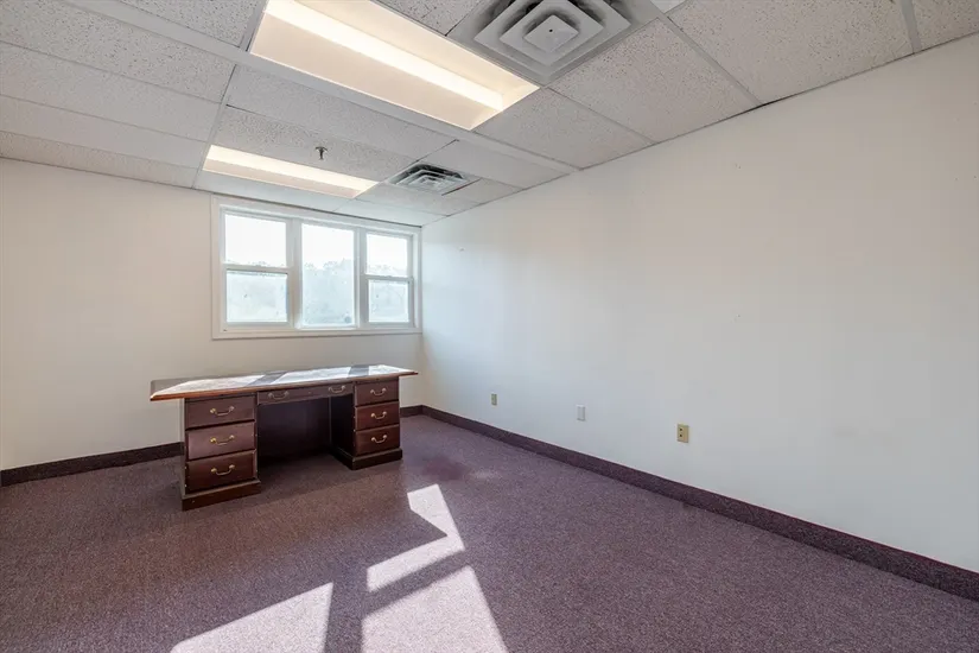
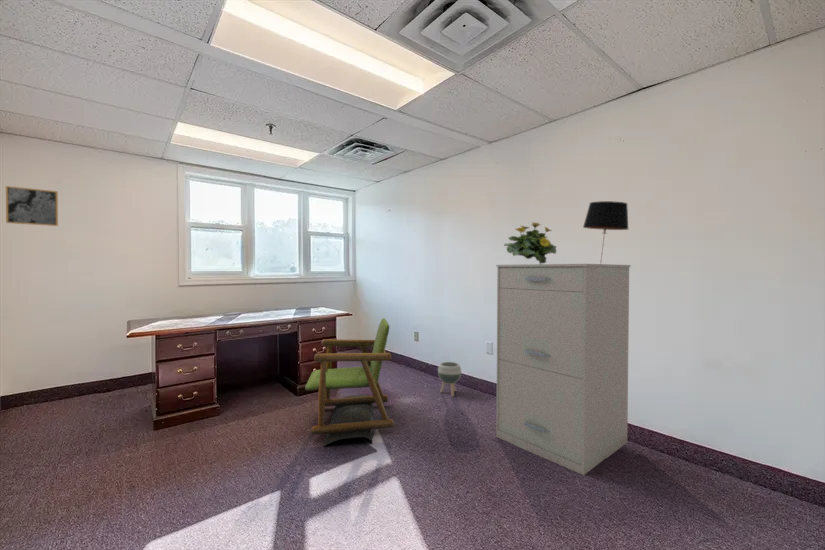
+ flowering plant [503,221,557,264]
+ planter [437,361,462,397]
+ table lamp [582,200,629,264]
+ filing cabinet [495,263,631,476]
+ chair [304,317,395,447]
+ wall art [5,185,59,227]
